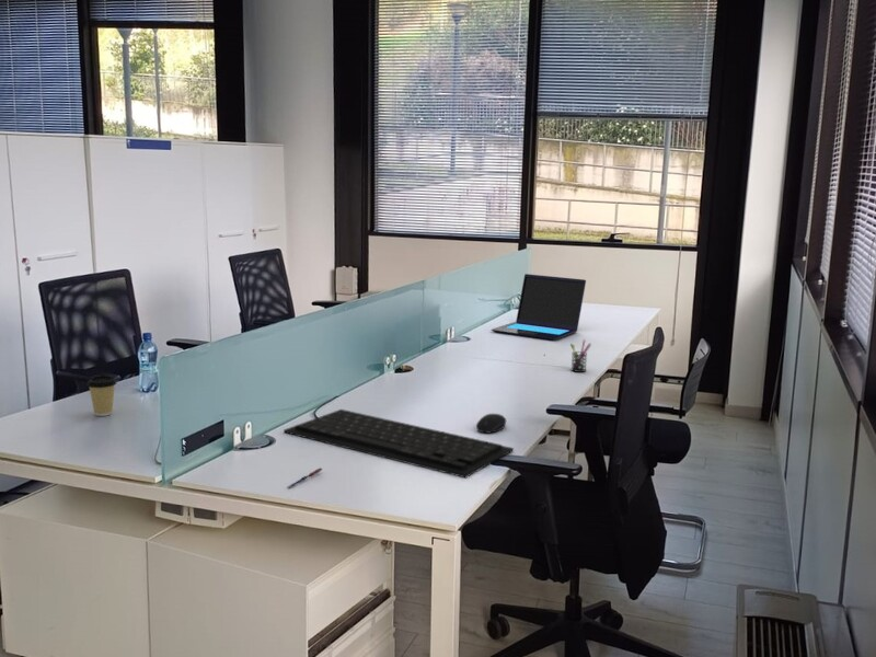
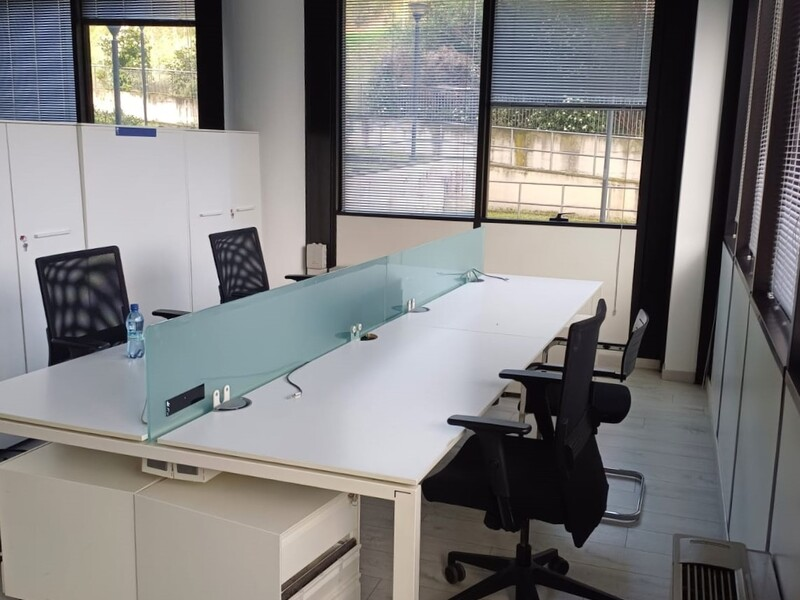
- keyboard [283,408,515,479]
- pen [286,468,323,489]
- coffee cup [85,374,117,417]
- pen holder [569,338,592,373]
- computer mouse [475,413,507,435]
- laptop [491,273,587,342]
